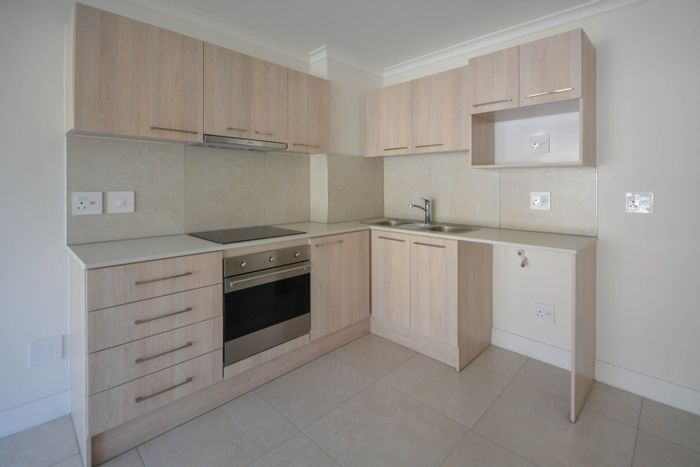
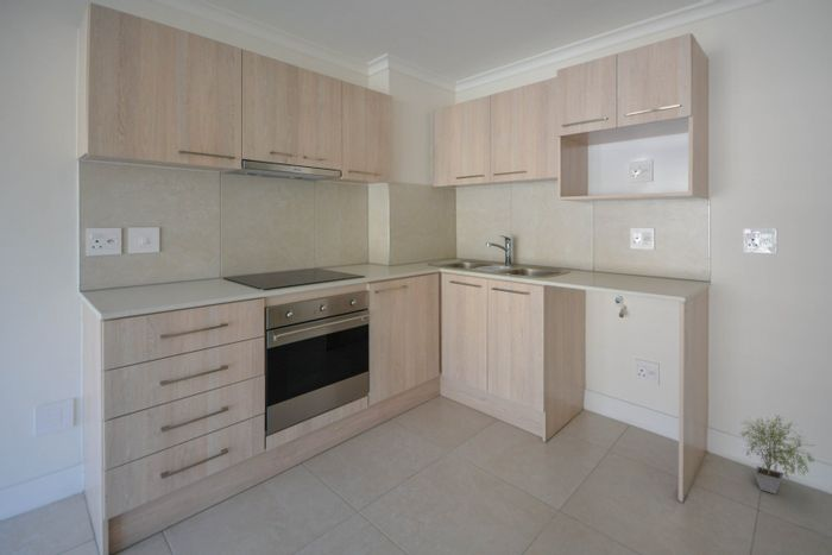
+ potted plant [739,414,815,496]
